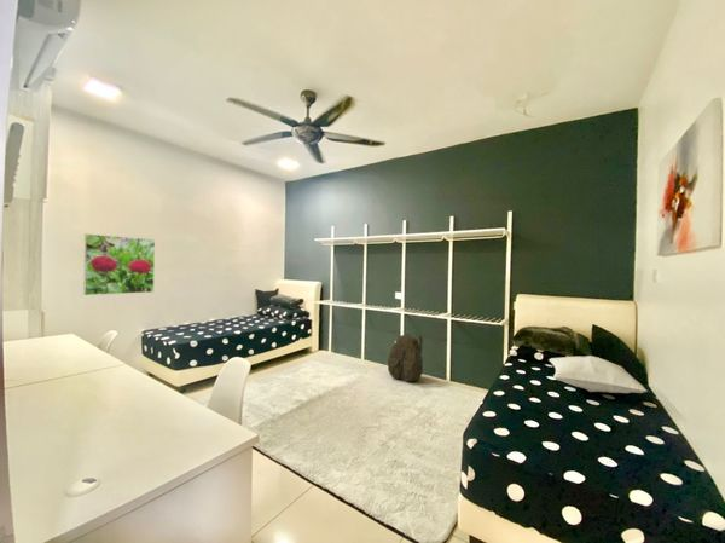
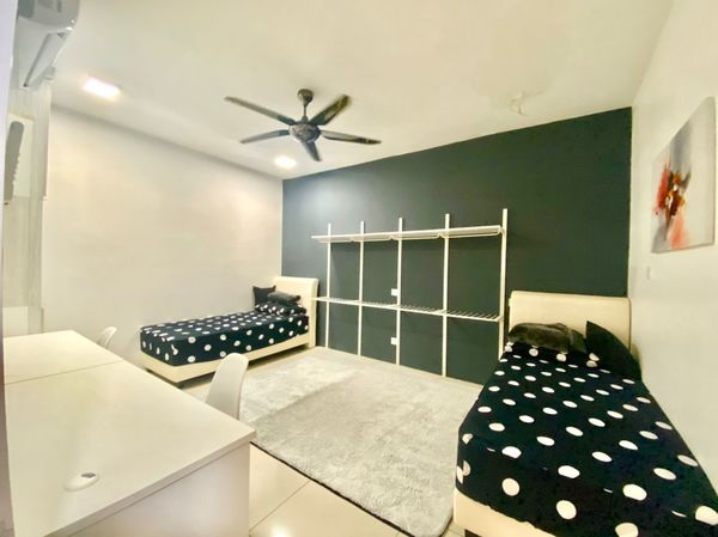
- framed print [82,233,156,296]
- cushion [547,354,649,394]
- backpack [387,333,424,382]
